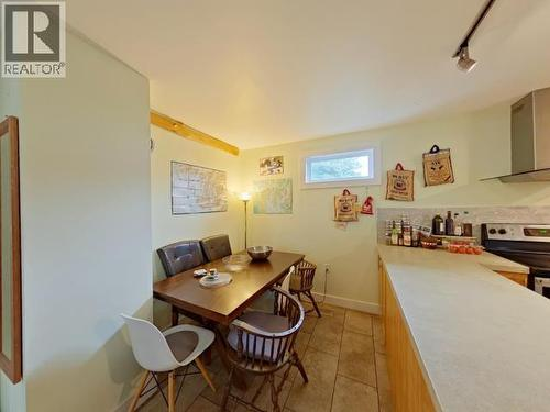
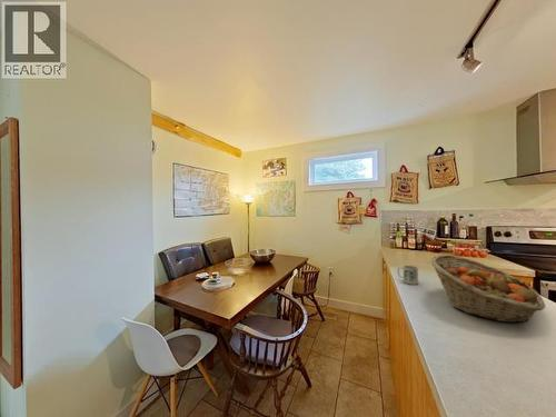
+ mug [397,265,419,286]
+ fruit basket [429,254,546,324]
